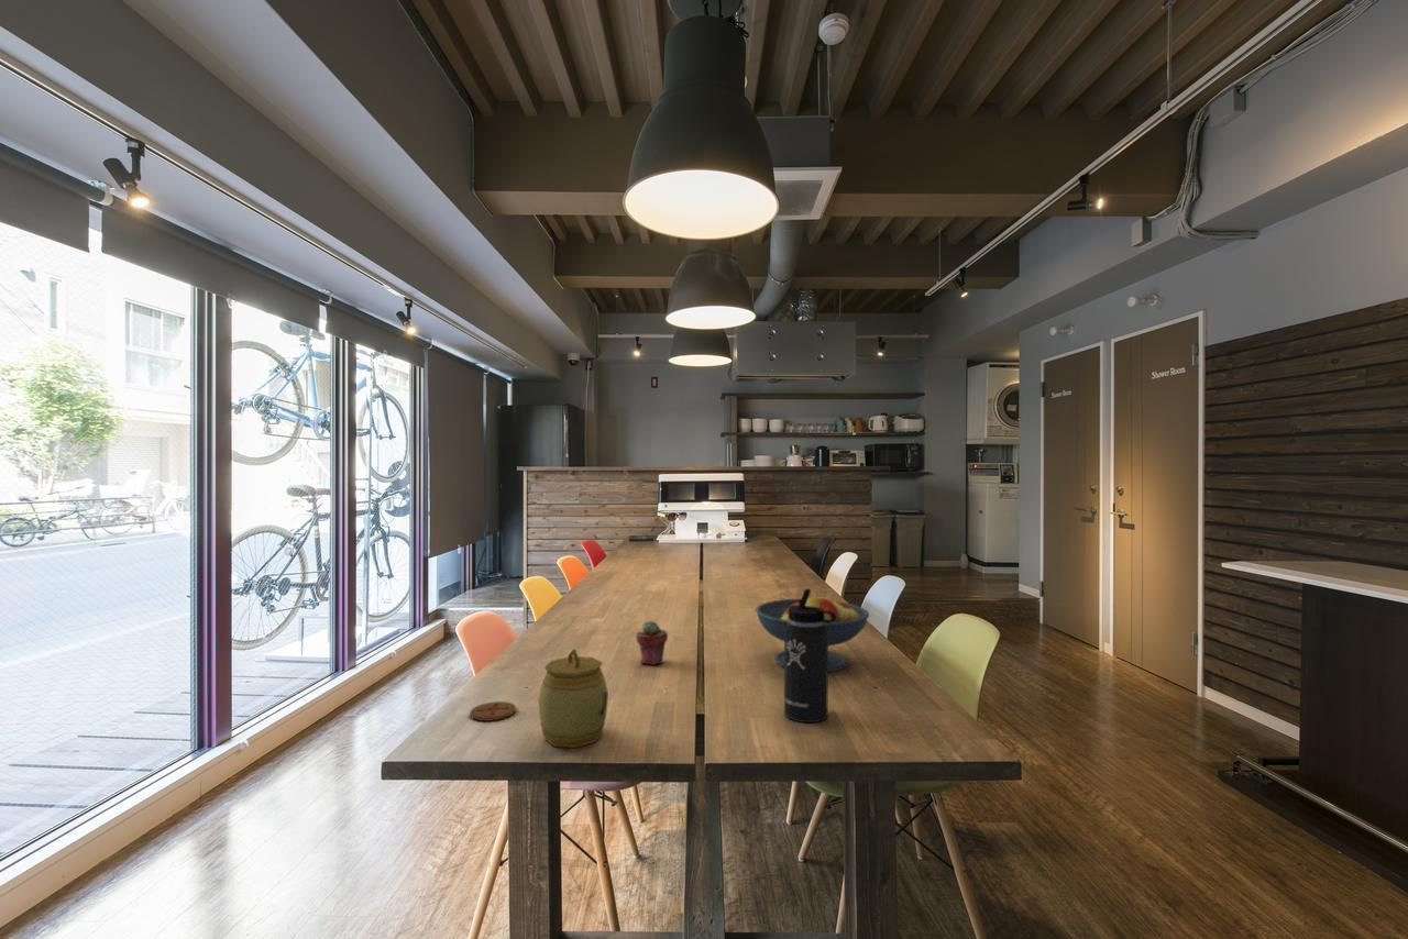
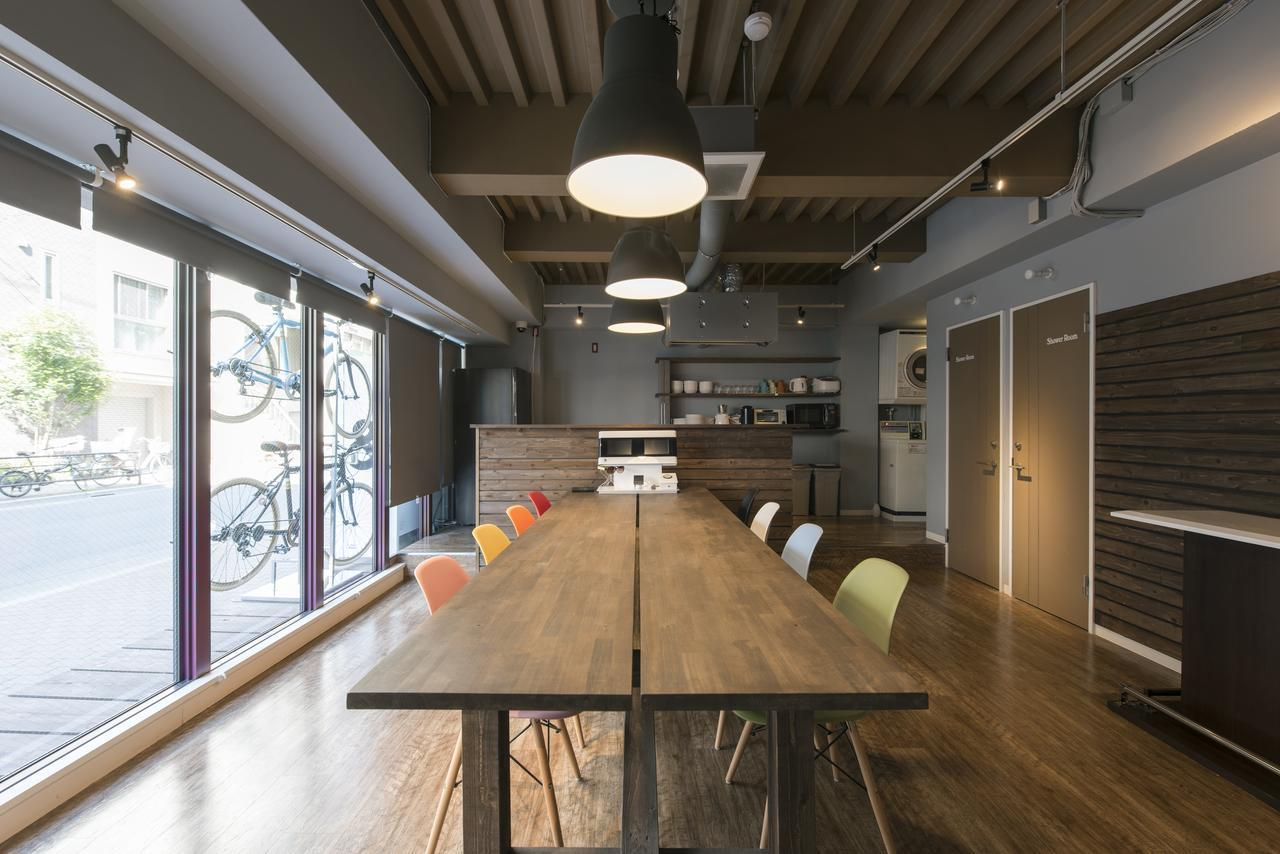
- jar [538,648,609,749]
- coaster [469,700,517,722]
- thermos bottle [783,587,836,723]
- potted succulent [635,619,669,666]
- fruit bowl [755,592,870,673]
